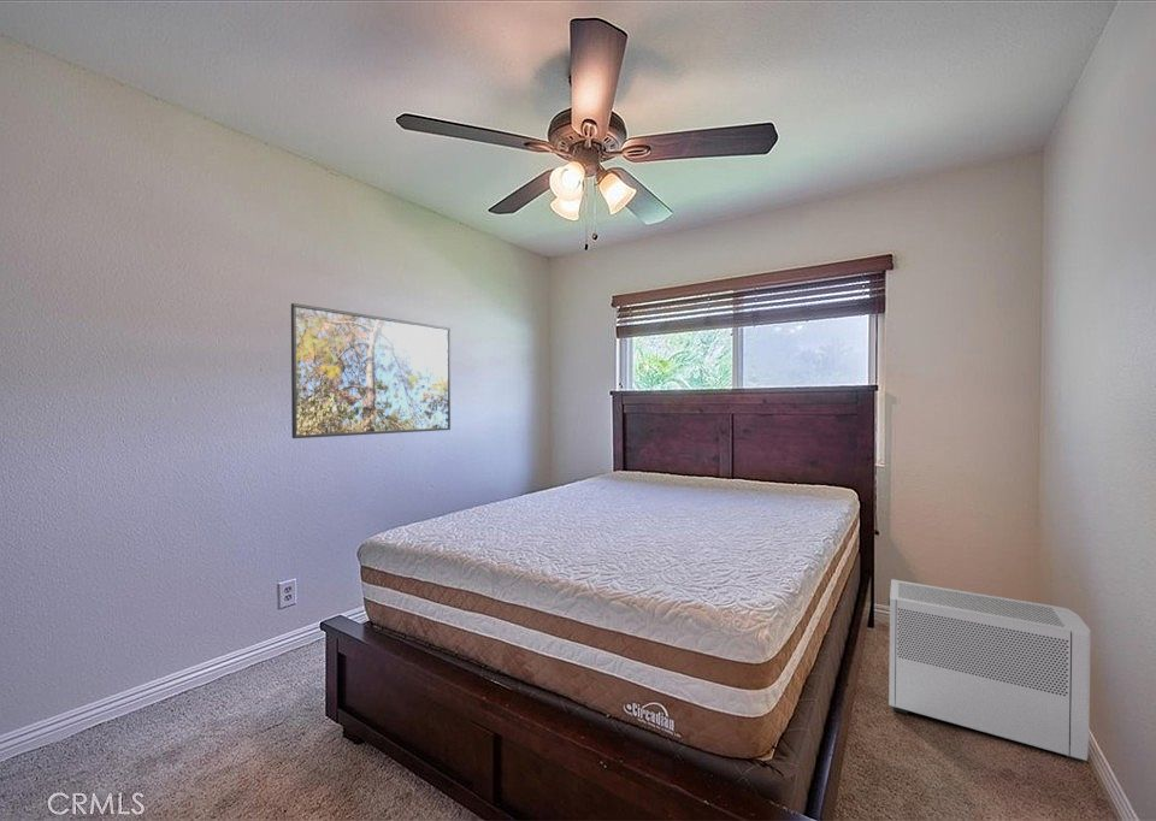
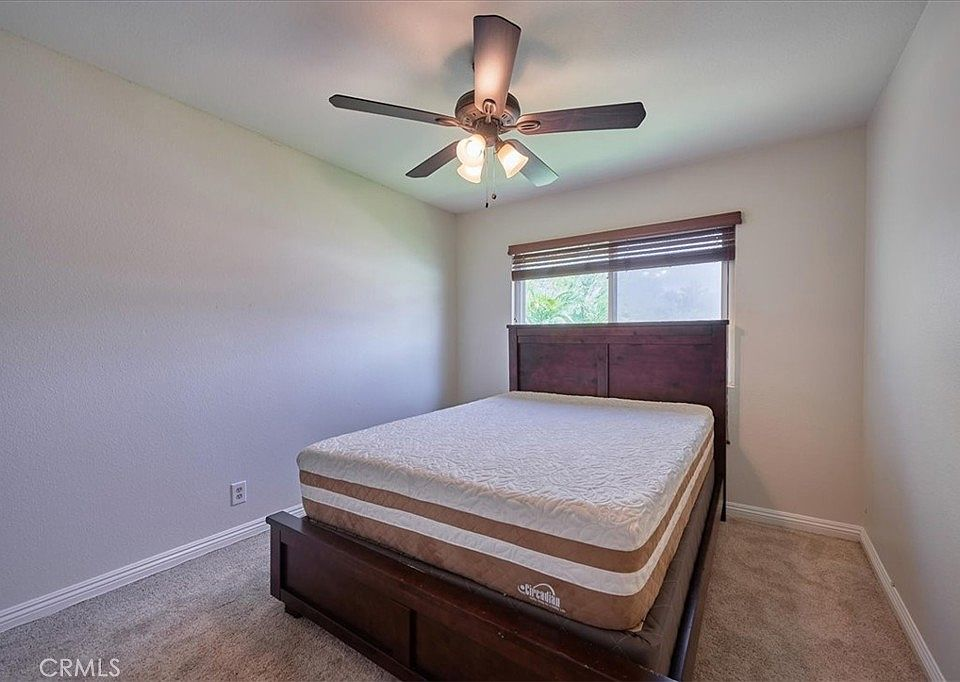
- air purifier [887,578,1092,763]
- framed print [290,302,452,439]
